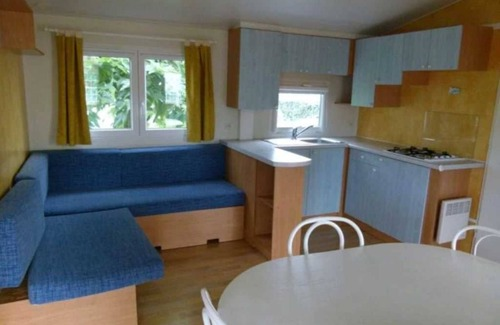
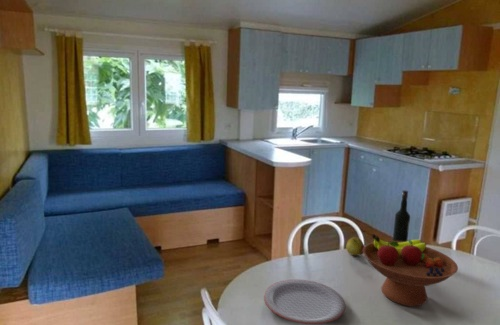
+ fruit bowl [363,233,459,308]
+ wine bottle [392,189,411,242]
+ plate [263,278,346,325]
+ apple [345,236,365,256]
